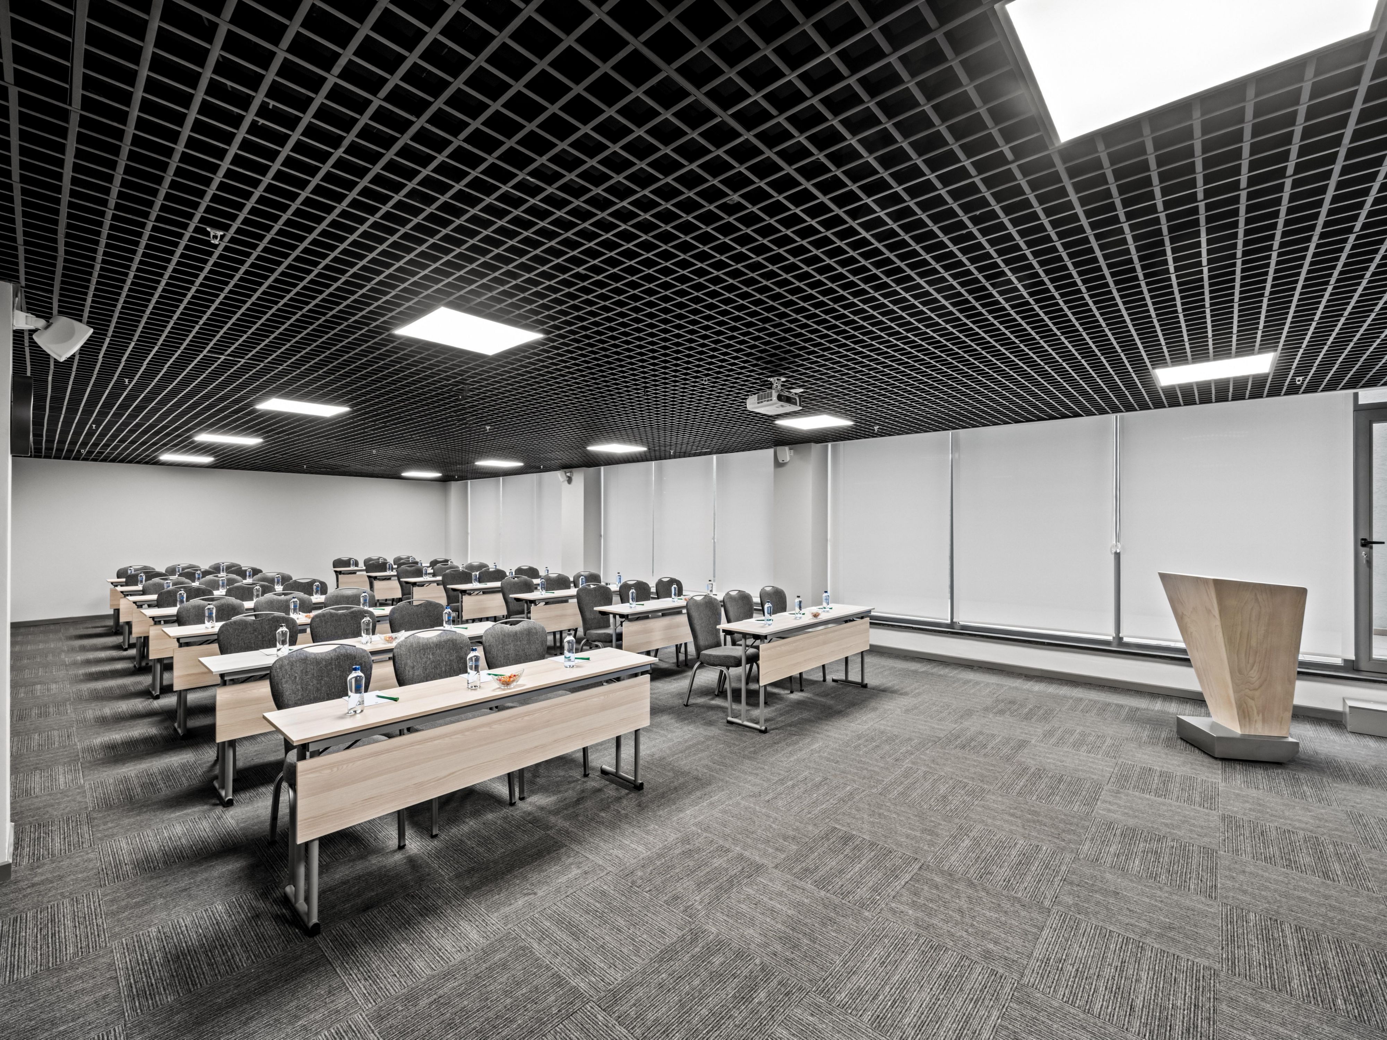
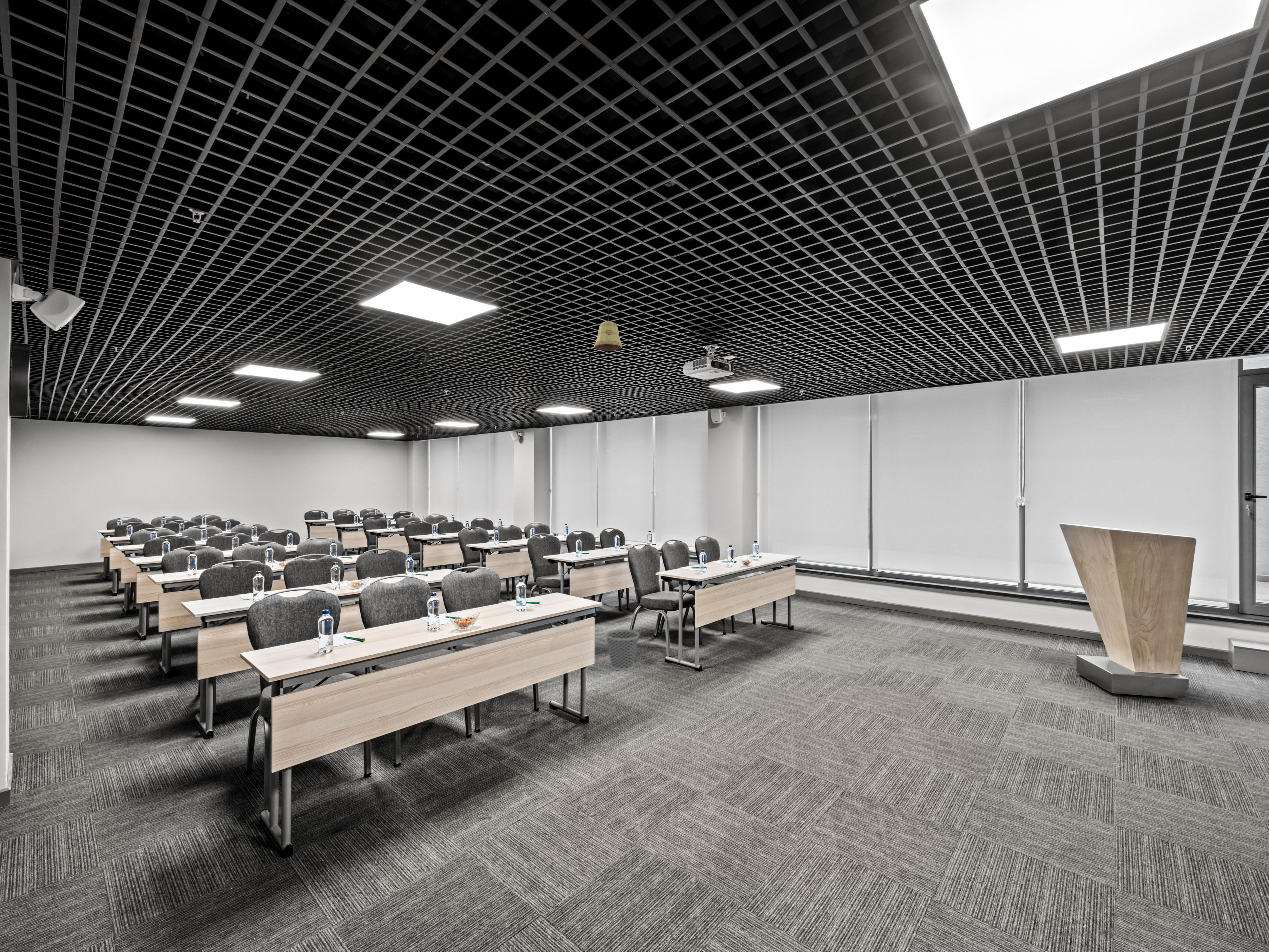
+ wastebasket [605,629,640,671]
+ pendant light [594,294,623,351]
